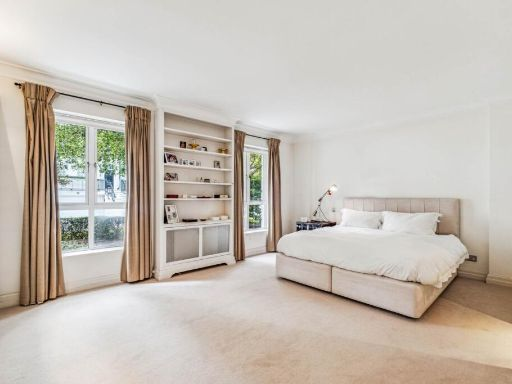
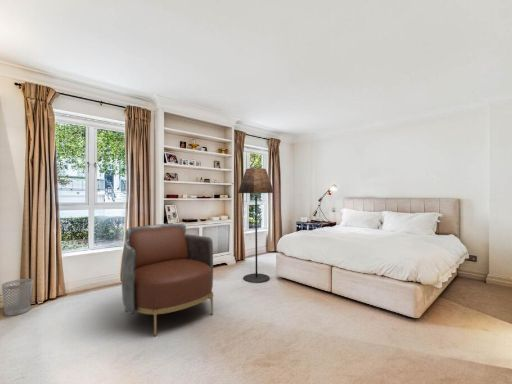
+ wastebasket [1,278,34,317]
+ armchair [121,223,214,338]
+ floor lamp [237,167,275,284]
